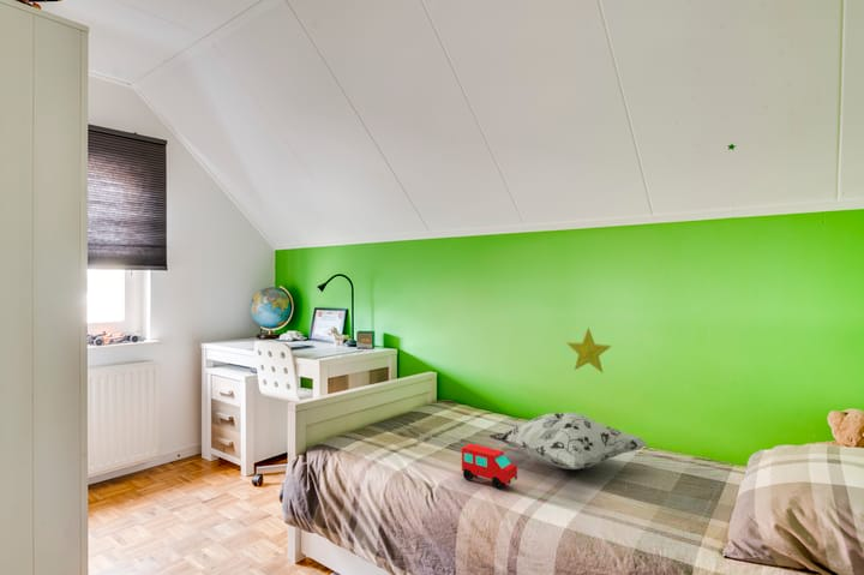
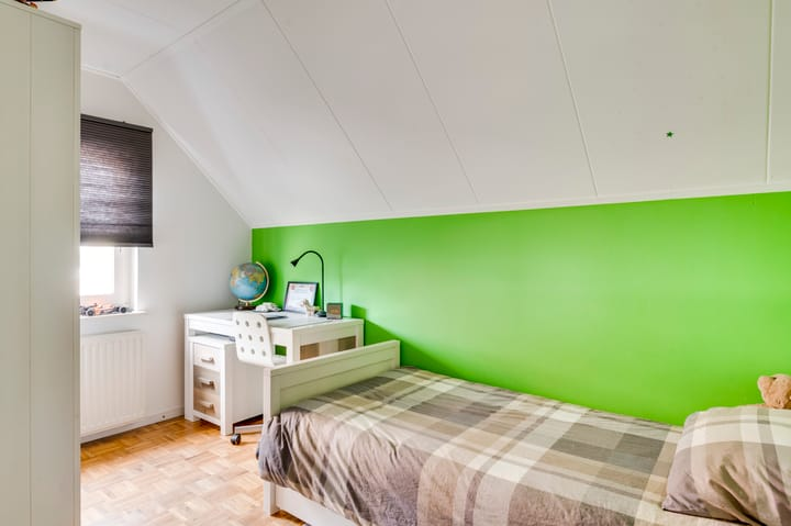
- toy car [461,443,518,490]
- decorative star [565,327,613,373]
- decorative pillow [487,412,649,471]
